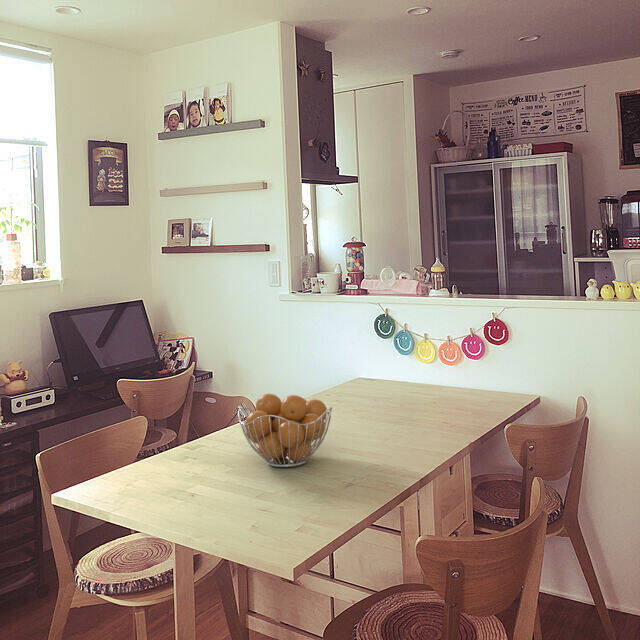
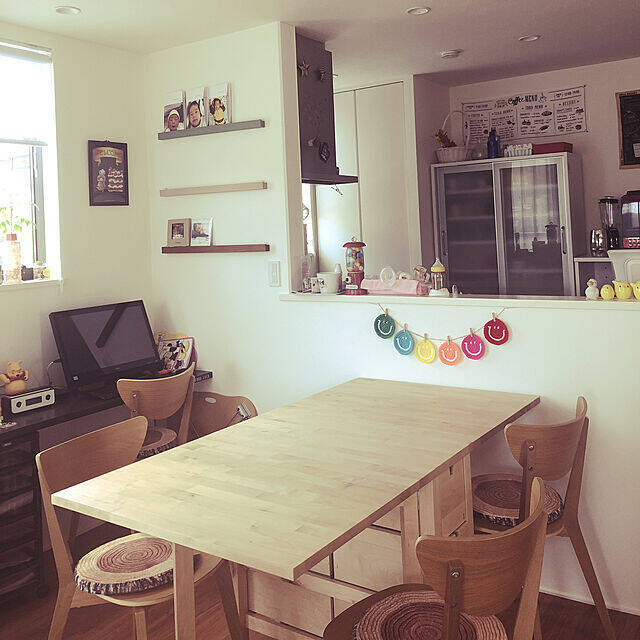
- fruit basket [237,392,333,468]
